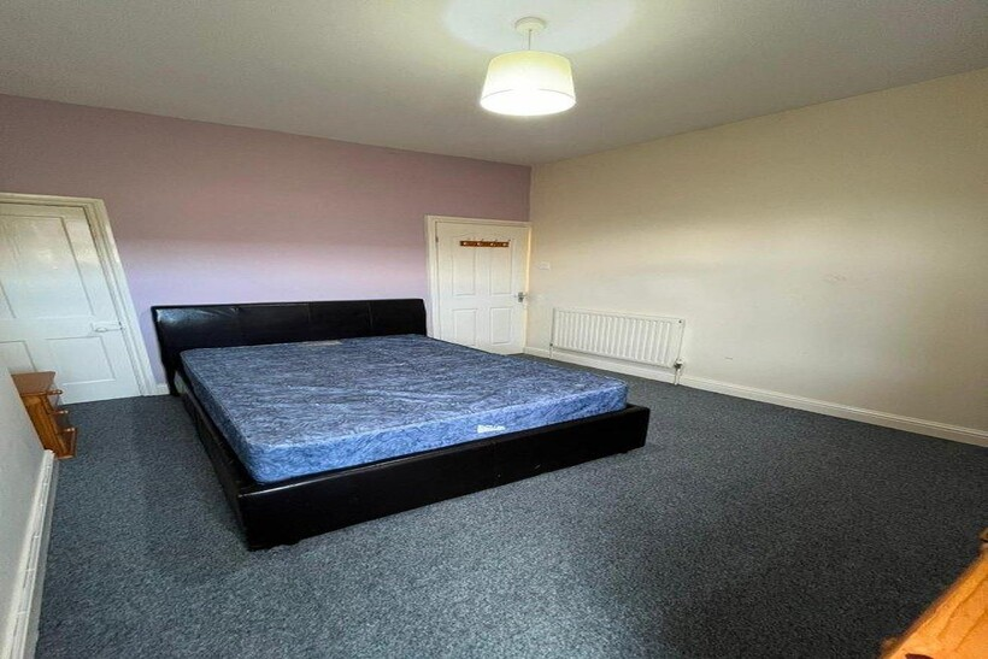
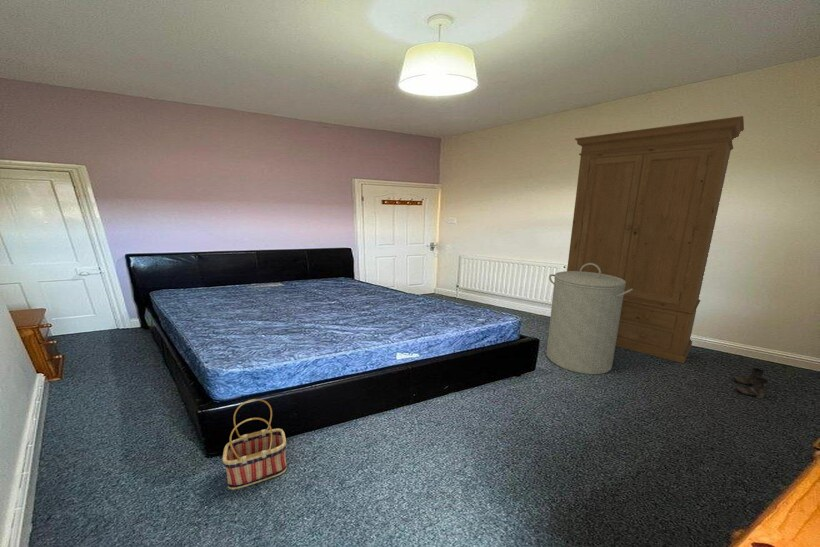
+ armoire [566,115,745,364]
+ boots [732,367,769,399]
+ laundry hamper [546,263,633,375]
+ basket [221,398,288,491]
